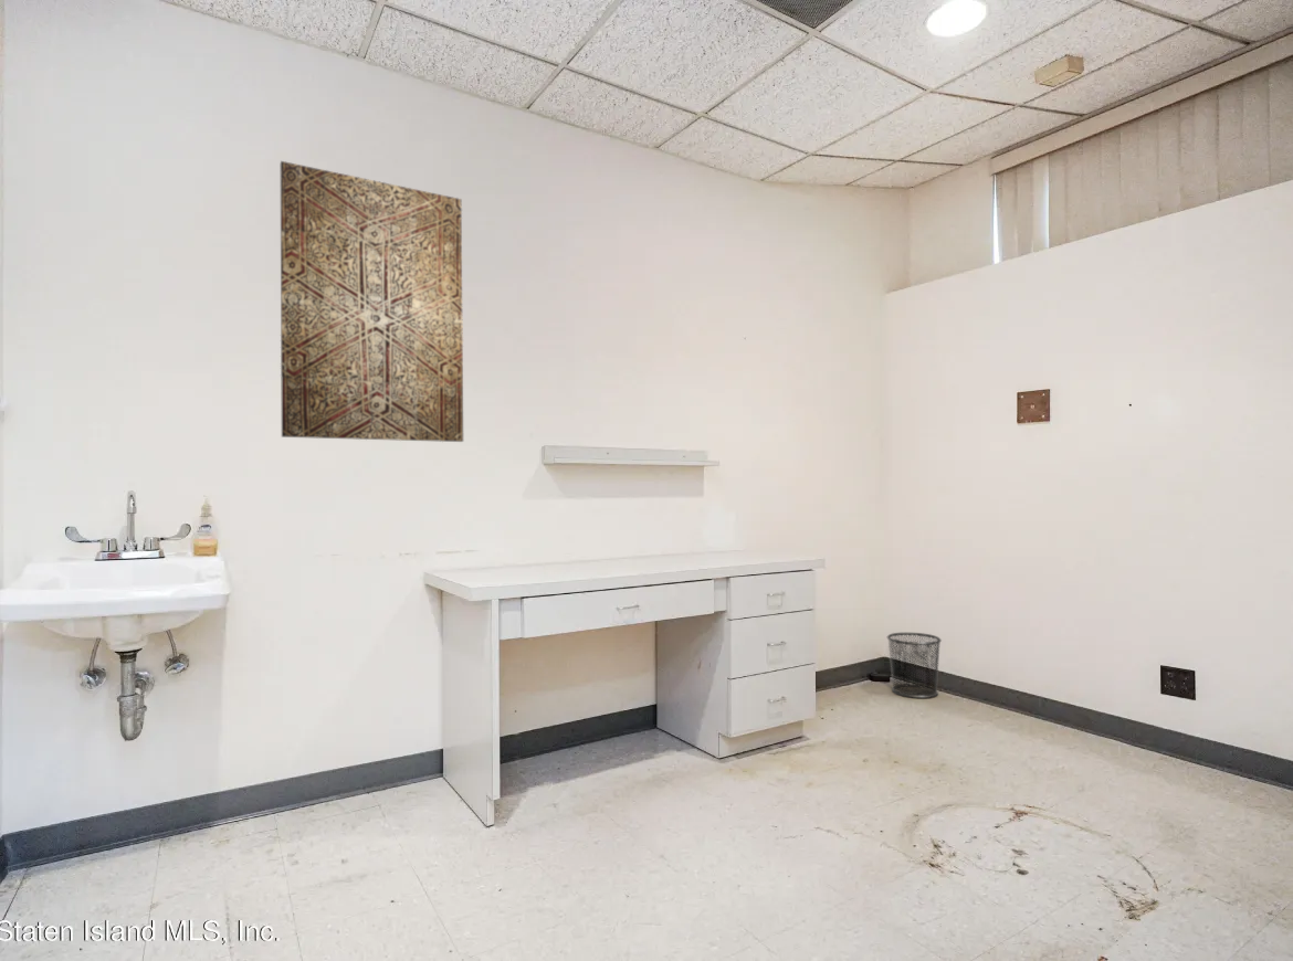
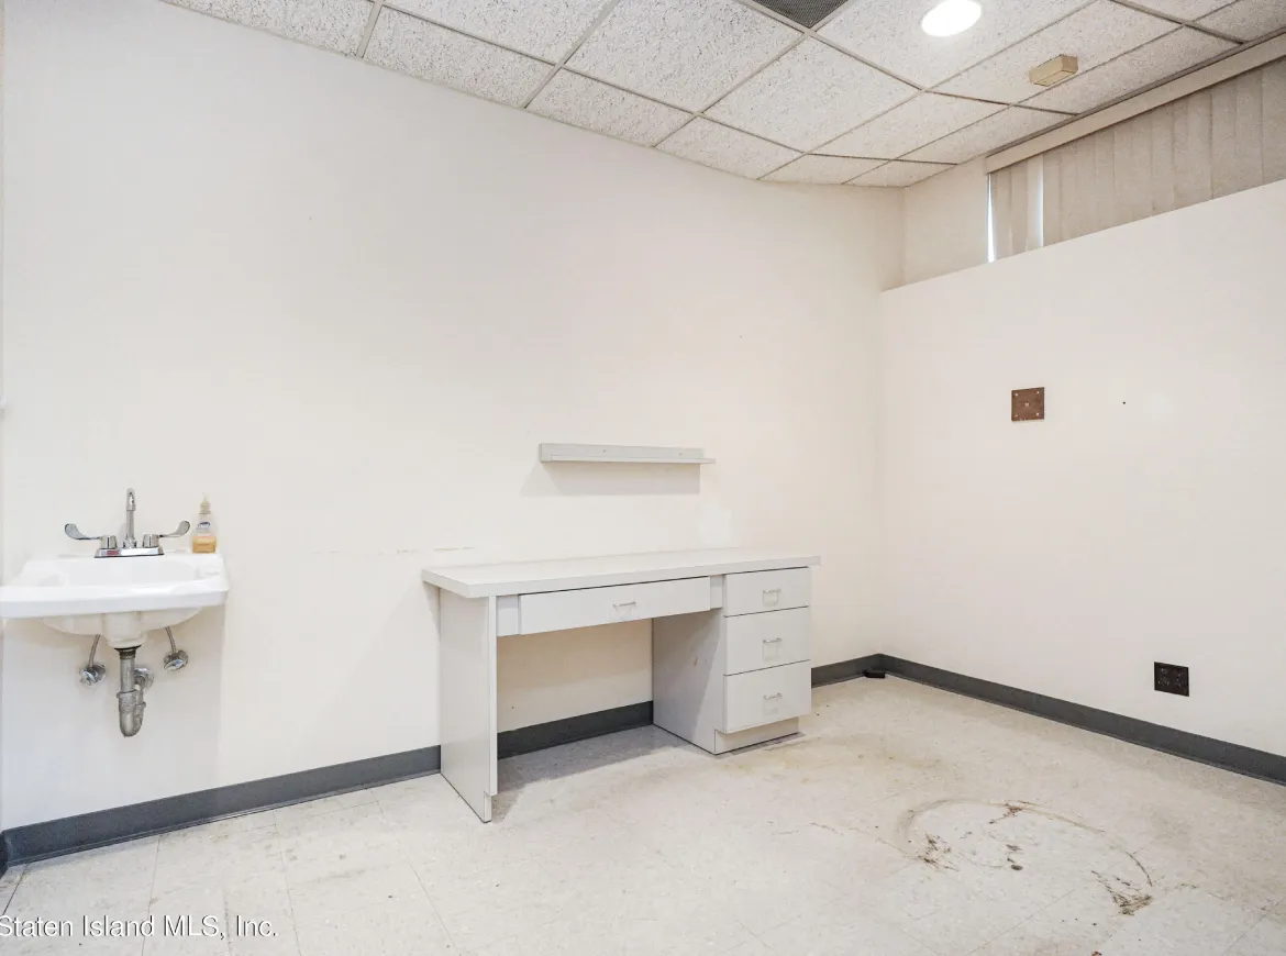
- wall art [280,160,464,443]
- waste bin [886,632,943,699]
